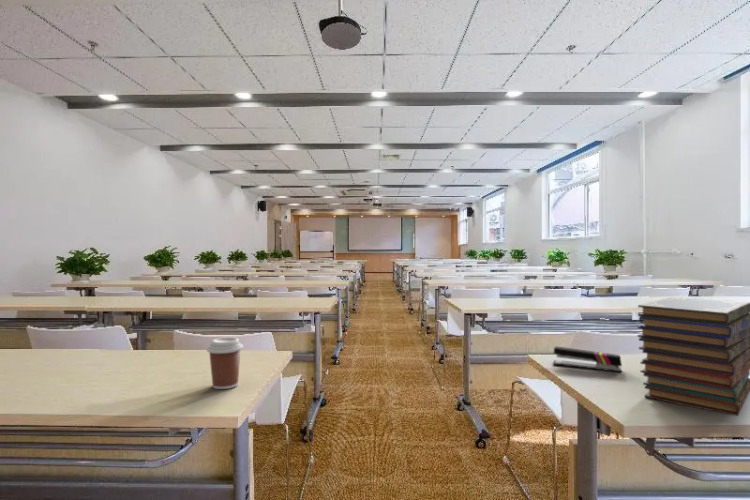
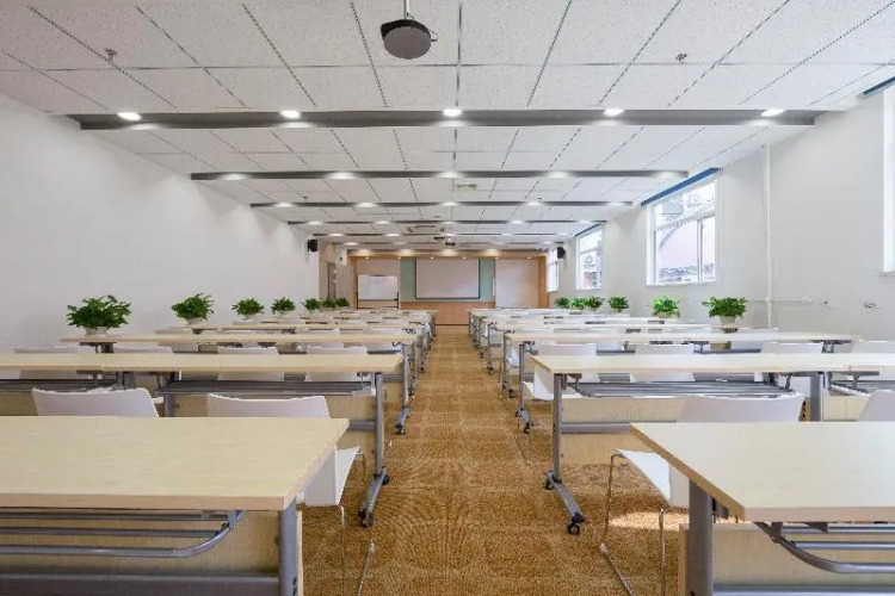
- stapler [552,345,623,373]
- book stack [637,296,750,417]
- coffee cup [206,336,244,390]
